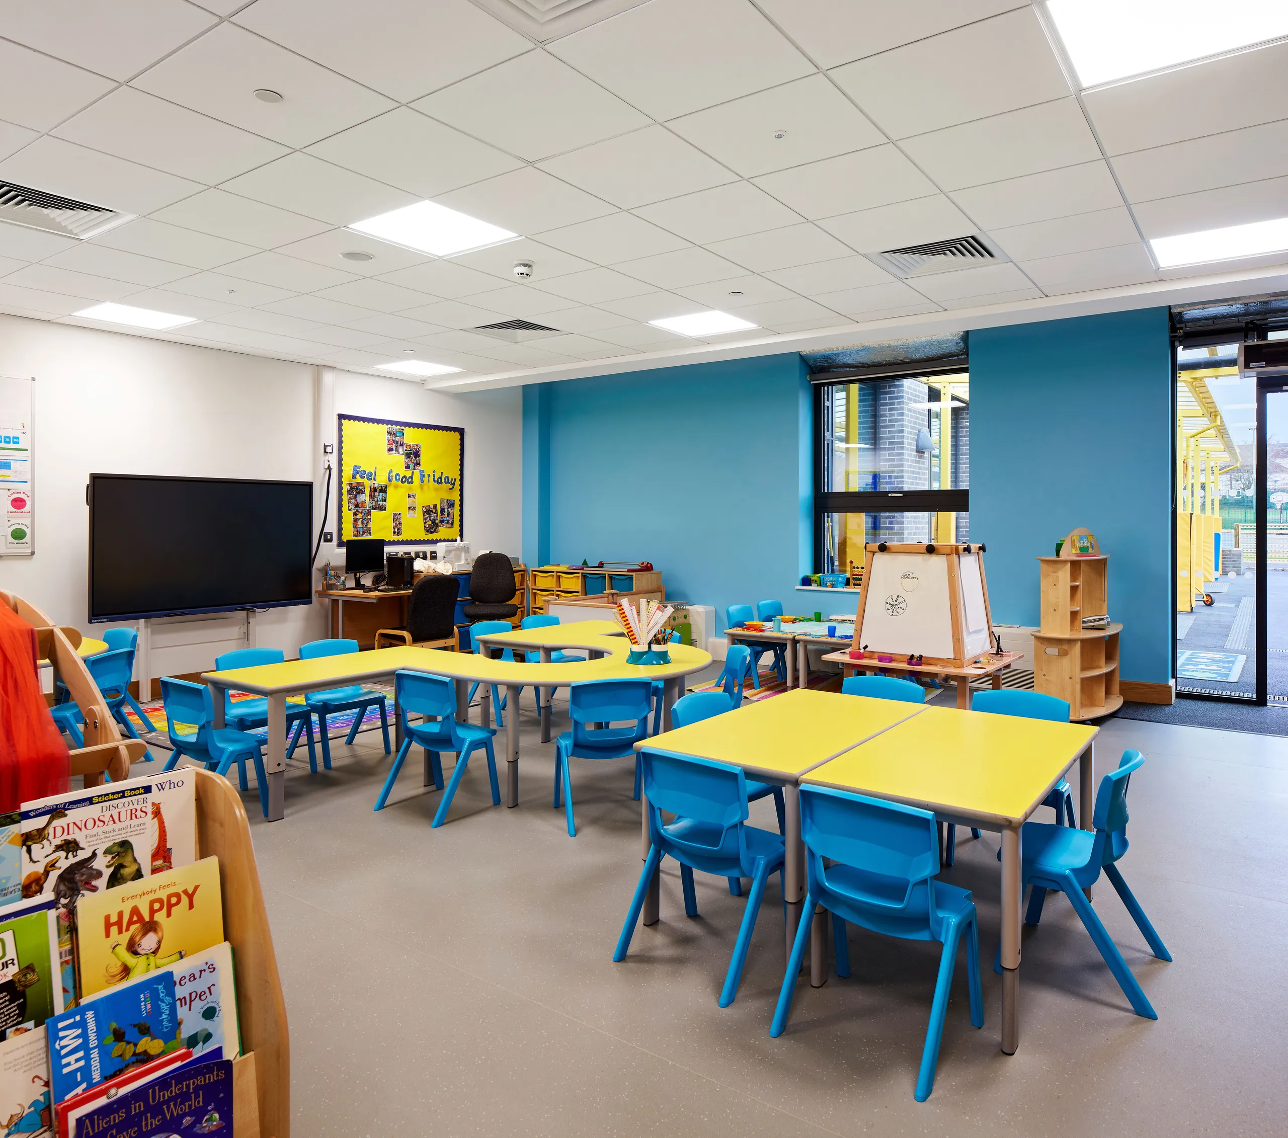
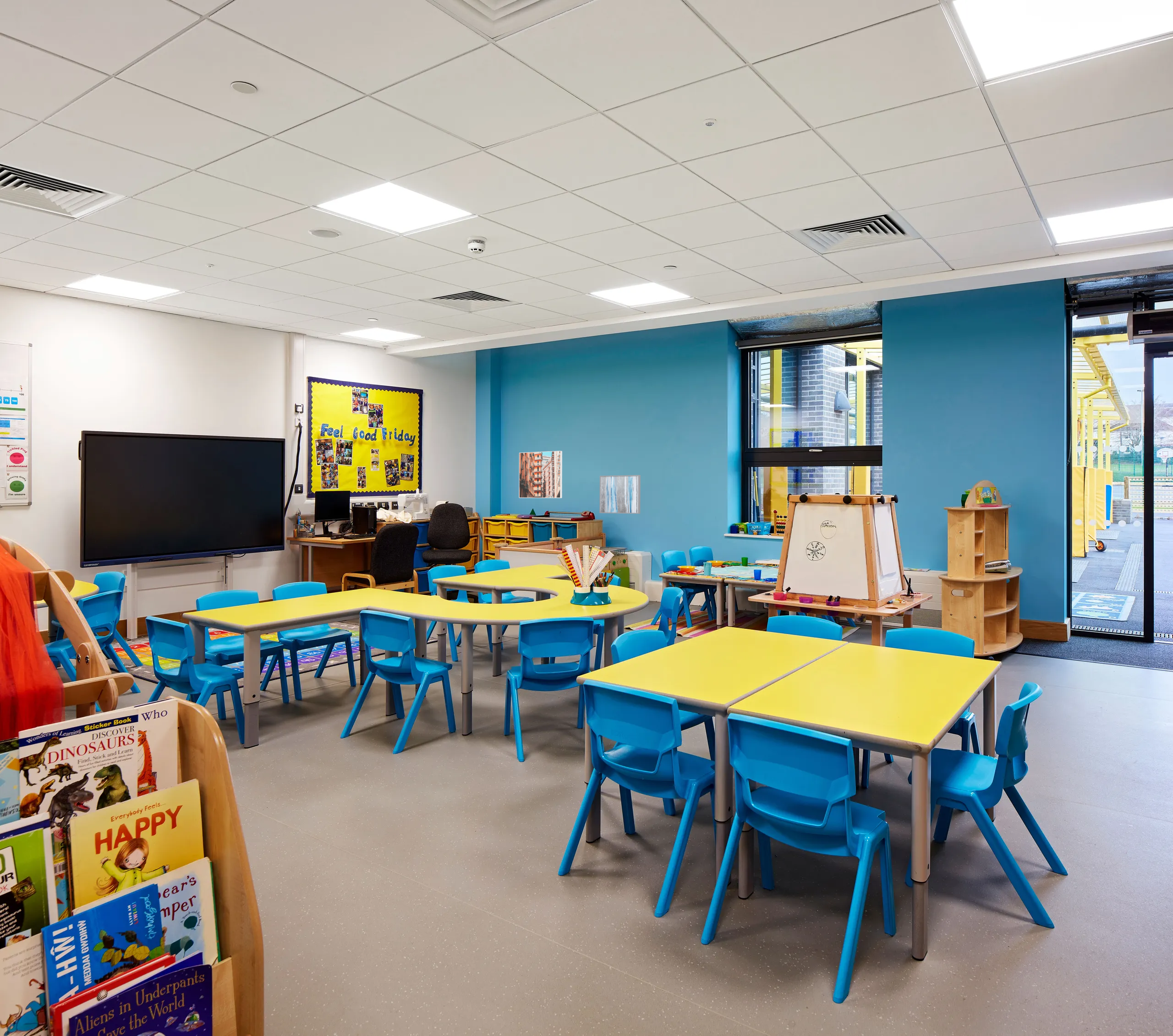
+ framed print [519,451,563,498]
+ wall art [599,474,641,514]
